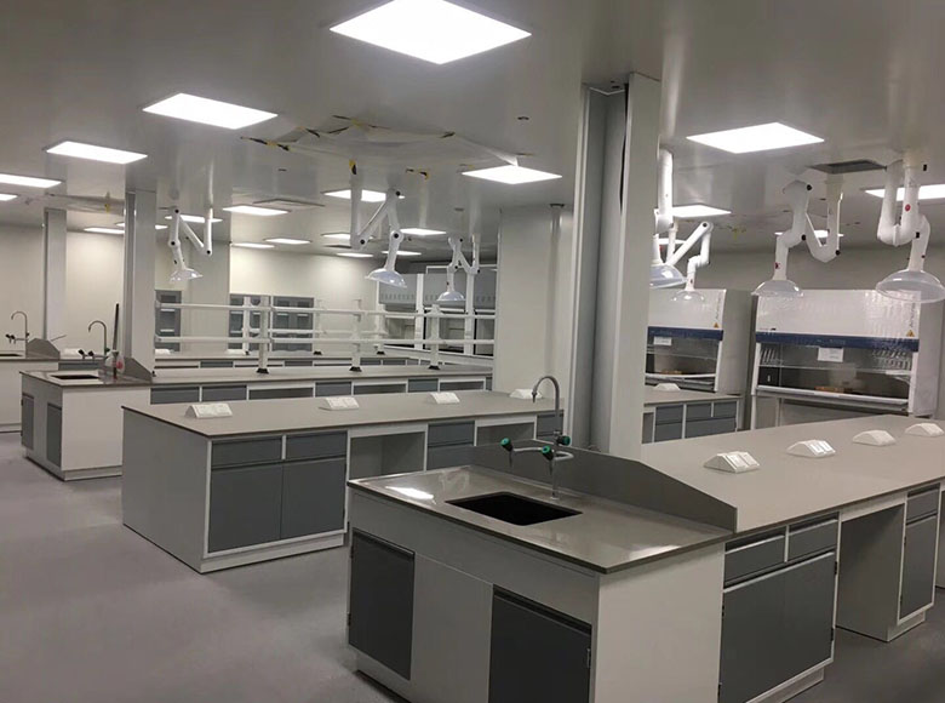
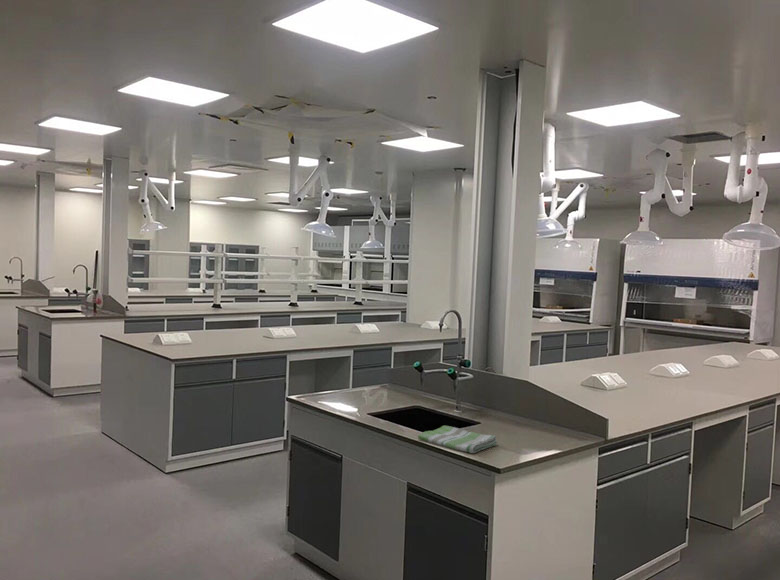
+ dish towel [417,425,498,454]
